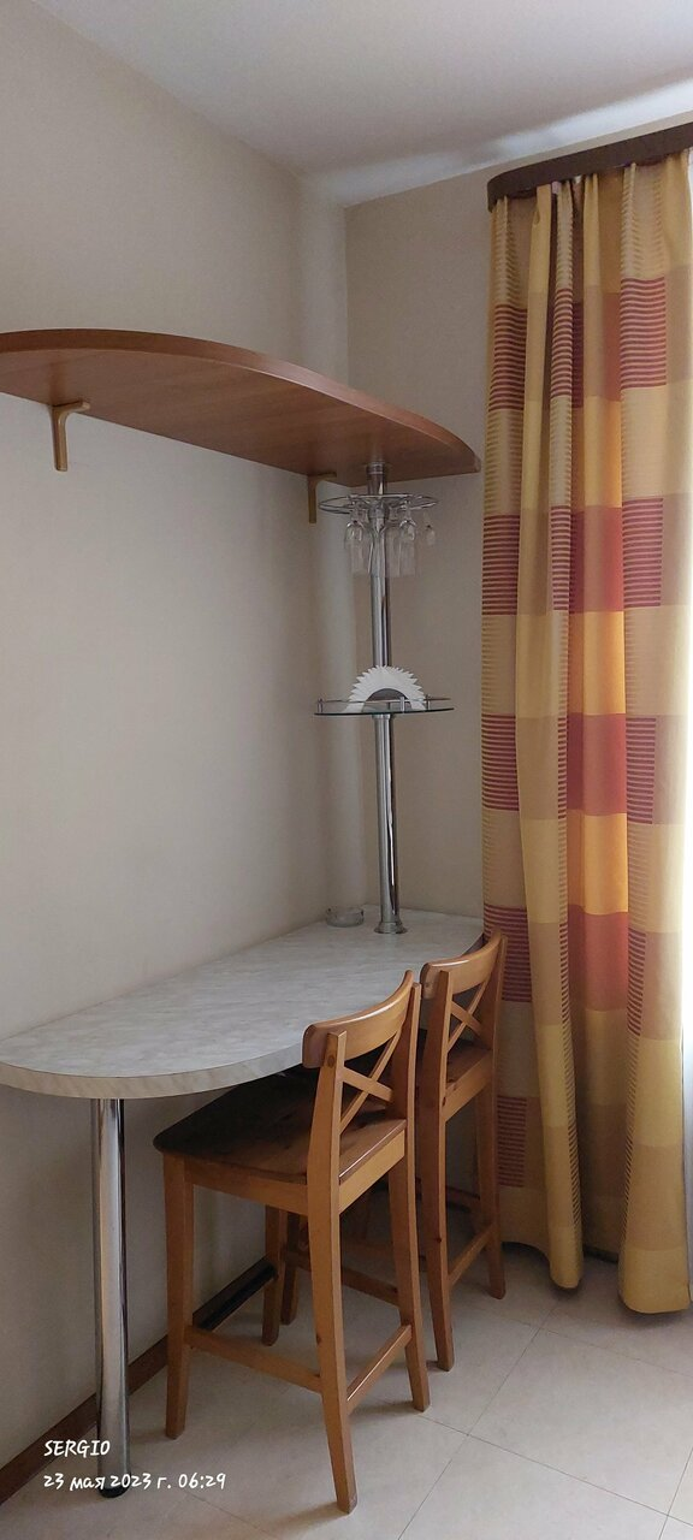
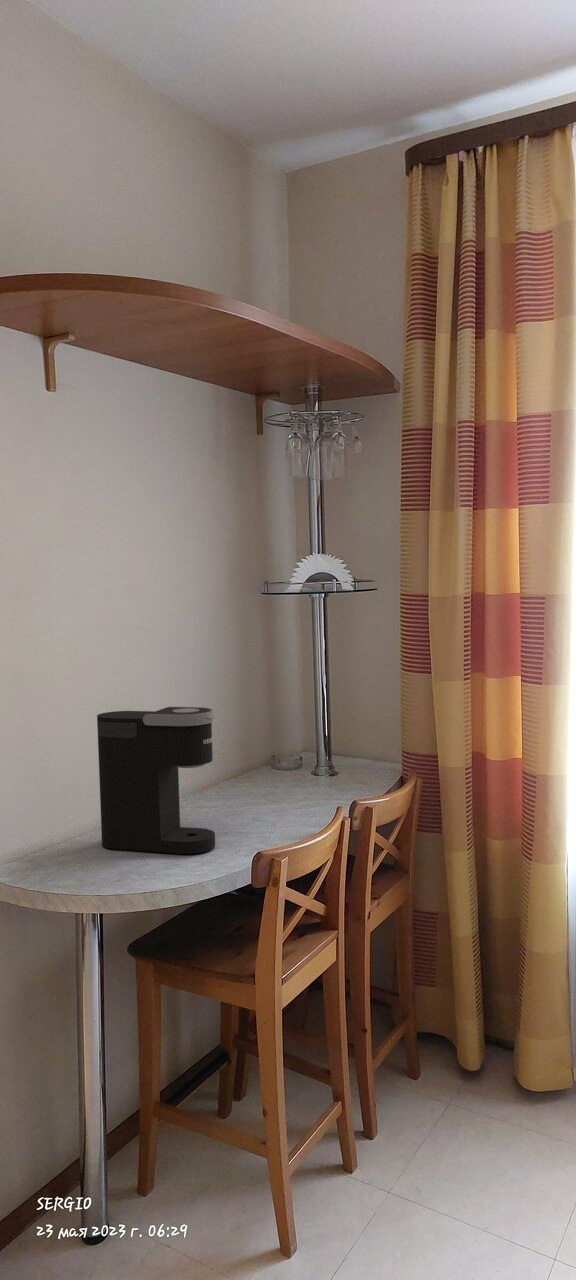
+ coffee maker [96,706,216,855]
